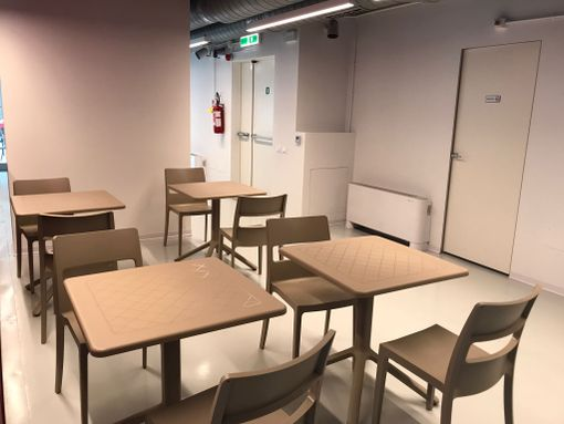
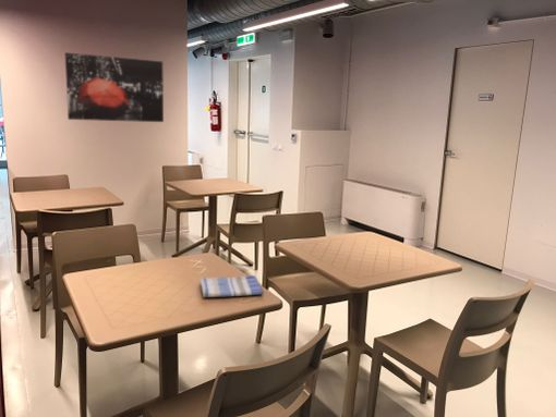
+ wall art [64,51,165,123]
+ dish towel [198,274,265,298]
